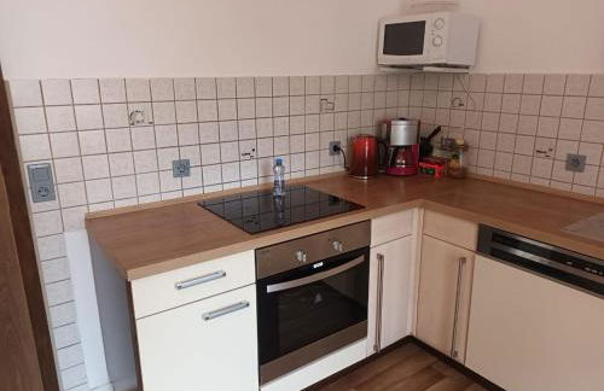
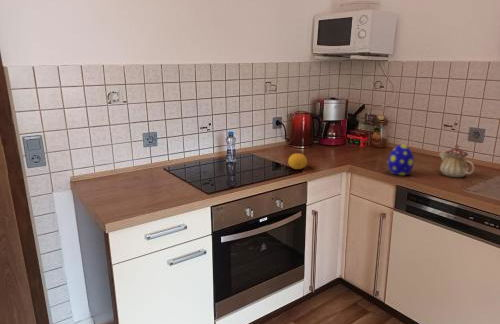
+ decorative egg [387,143,415,176]
+ teapot [438,144,475,178]
+ fruit [287,152,308,170]
